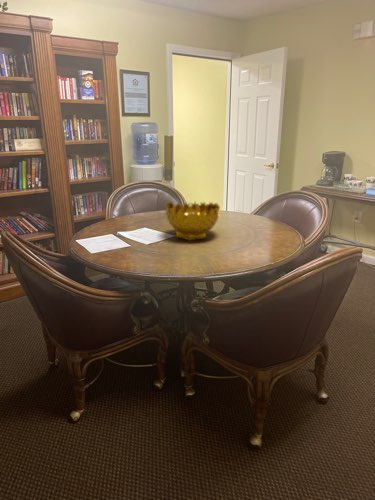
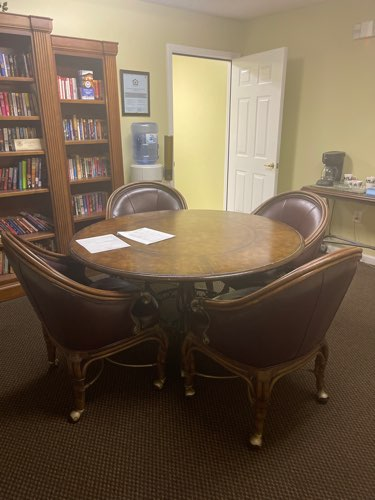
- decorative bowl [164,200,221,242]
